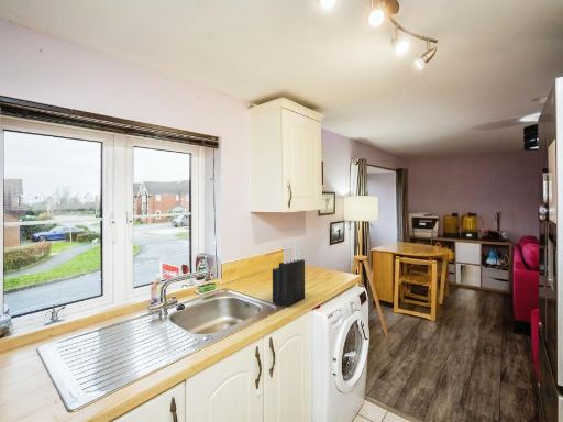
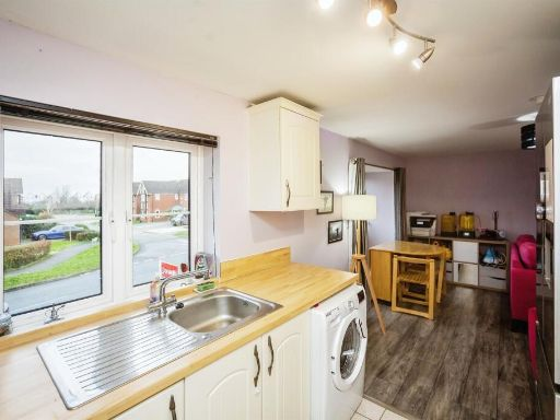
- knife block [272,240,306,308]
